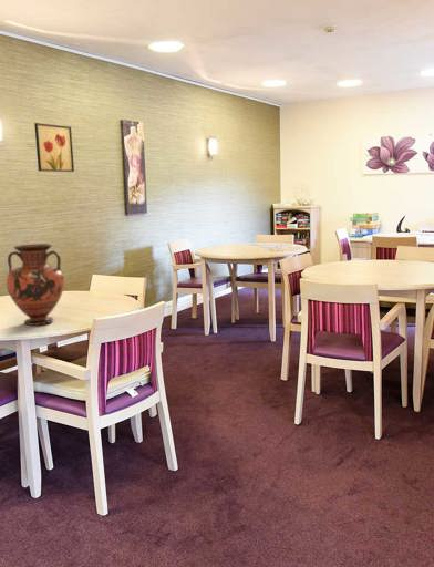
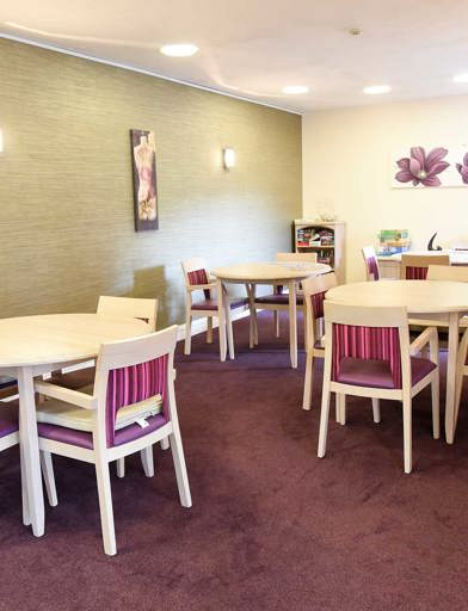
- vase [6,243,65,327]
- wall art [33,122,75,173]
